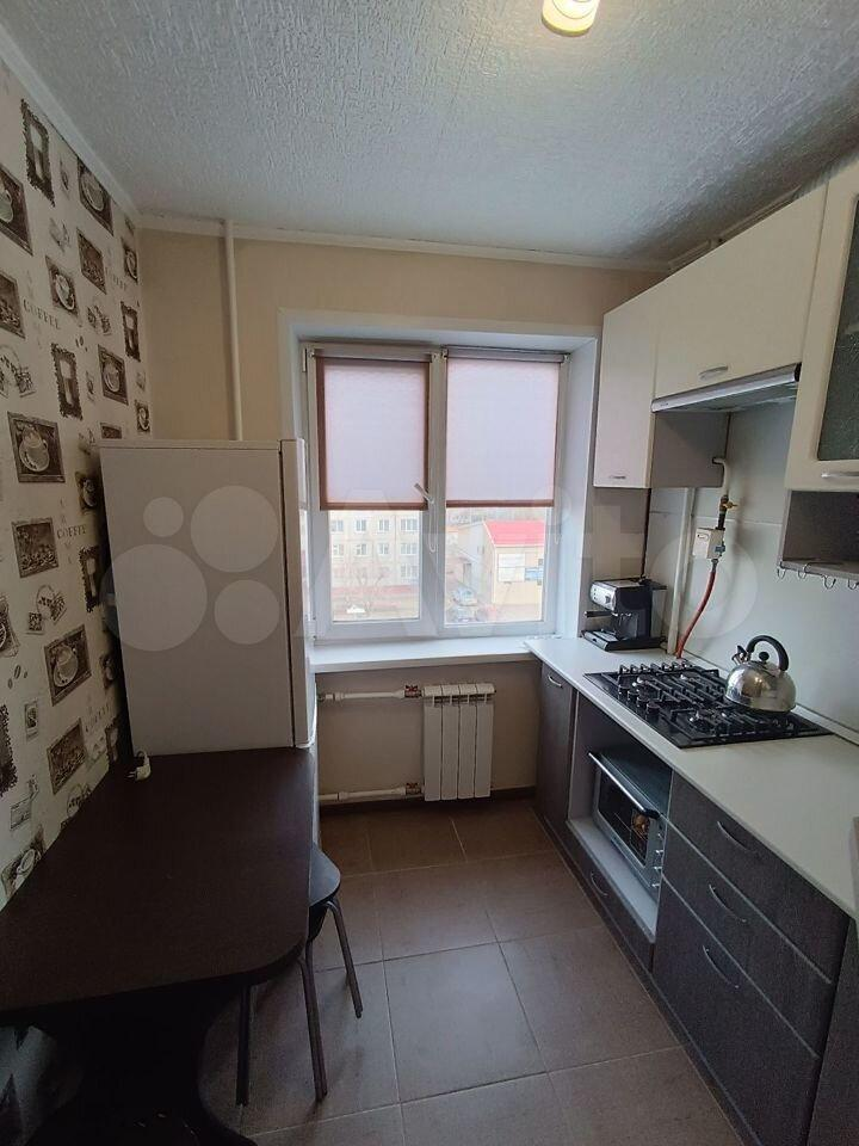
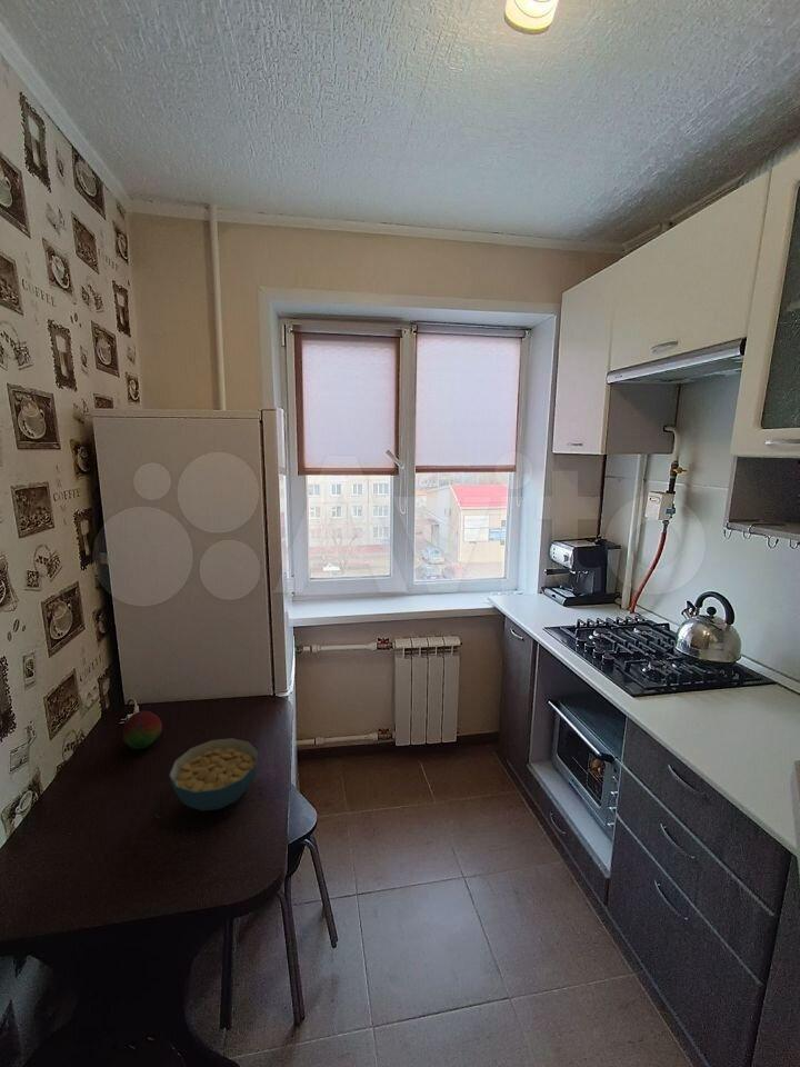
+ fruit [122,710,163,750]
+ cereal bowl [168,737,259,812]
